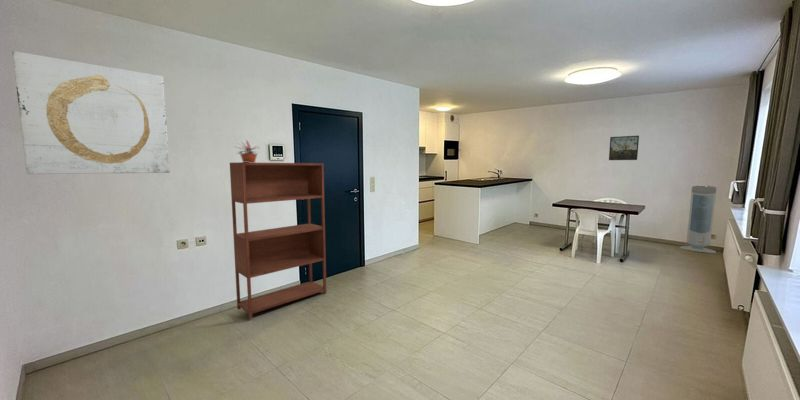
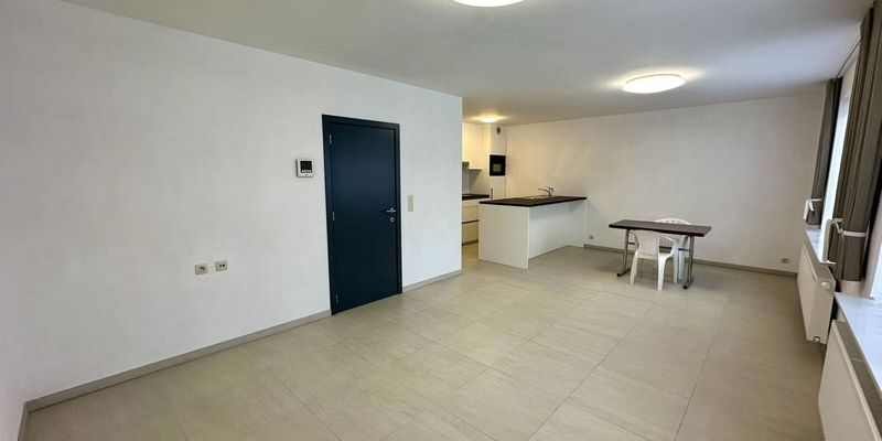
- bookshelf [229,161,327,320]
- wall art [11,50,171,175]
- air purifier [679,185,717,254]
- potted plant [235,138,261,163]
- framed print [608,135,640,161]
